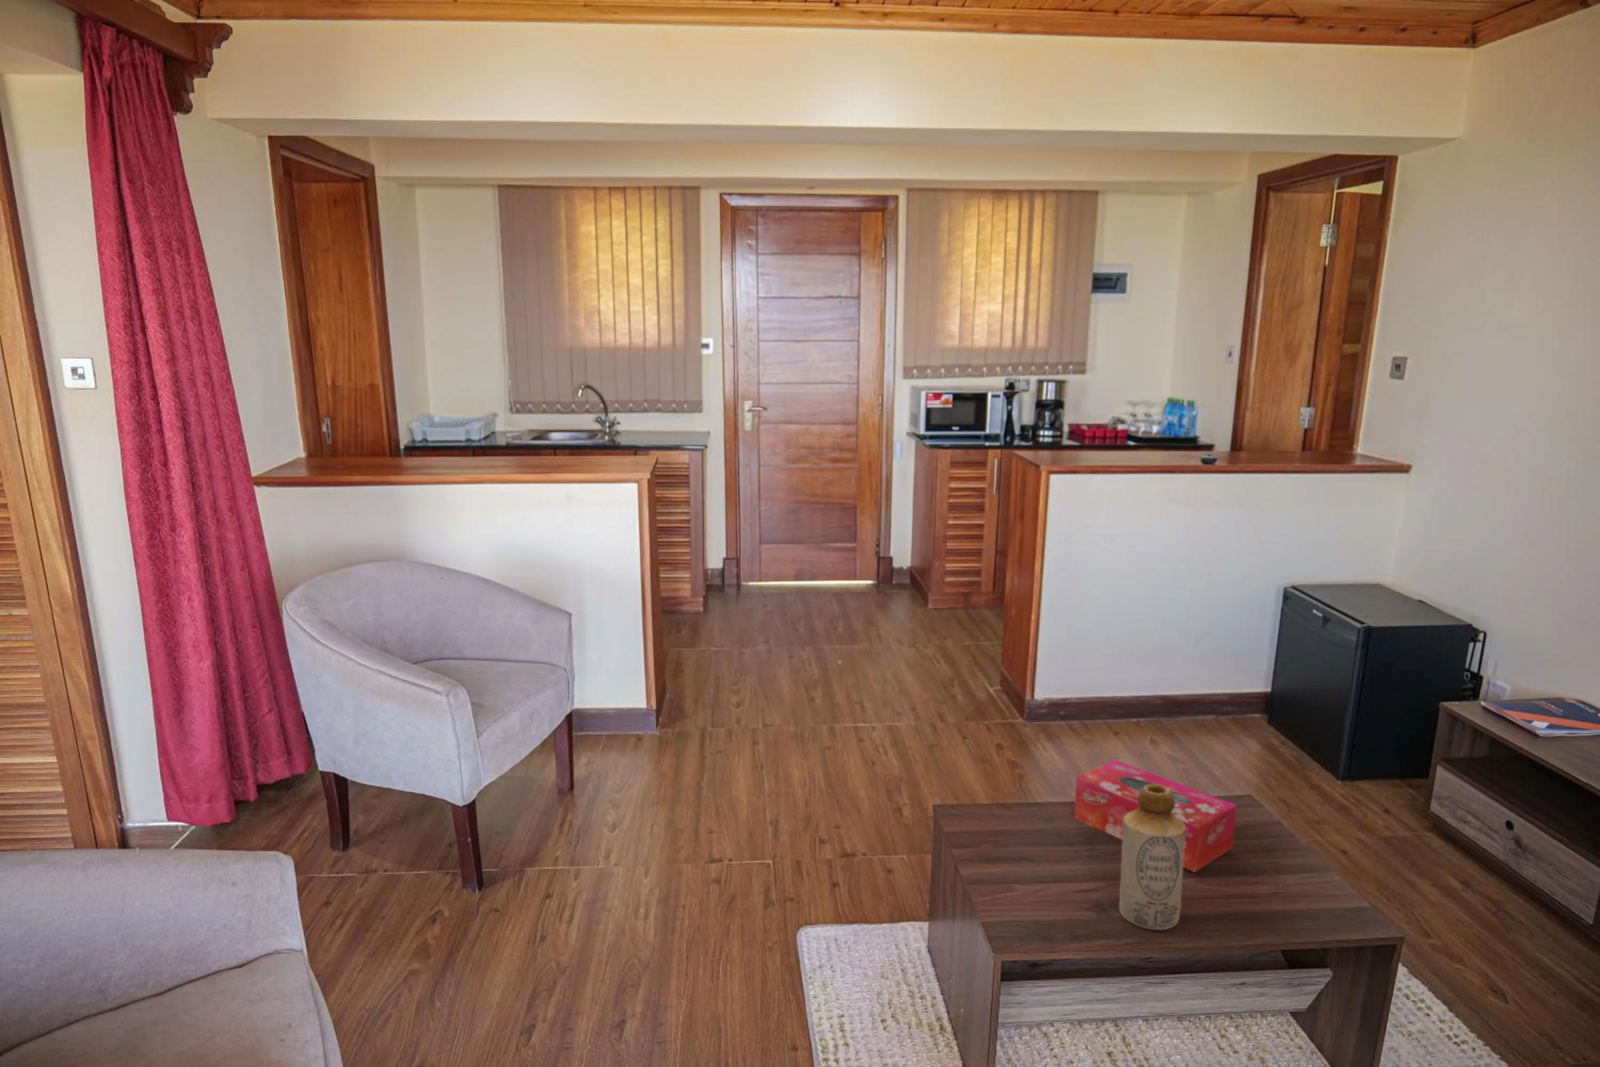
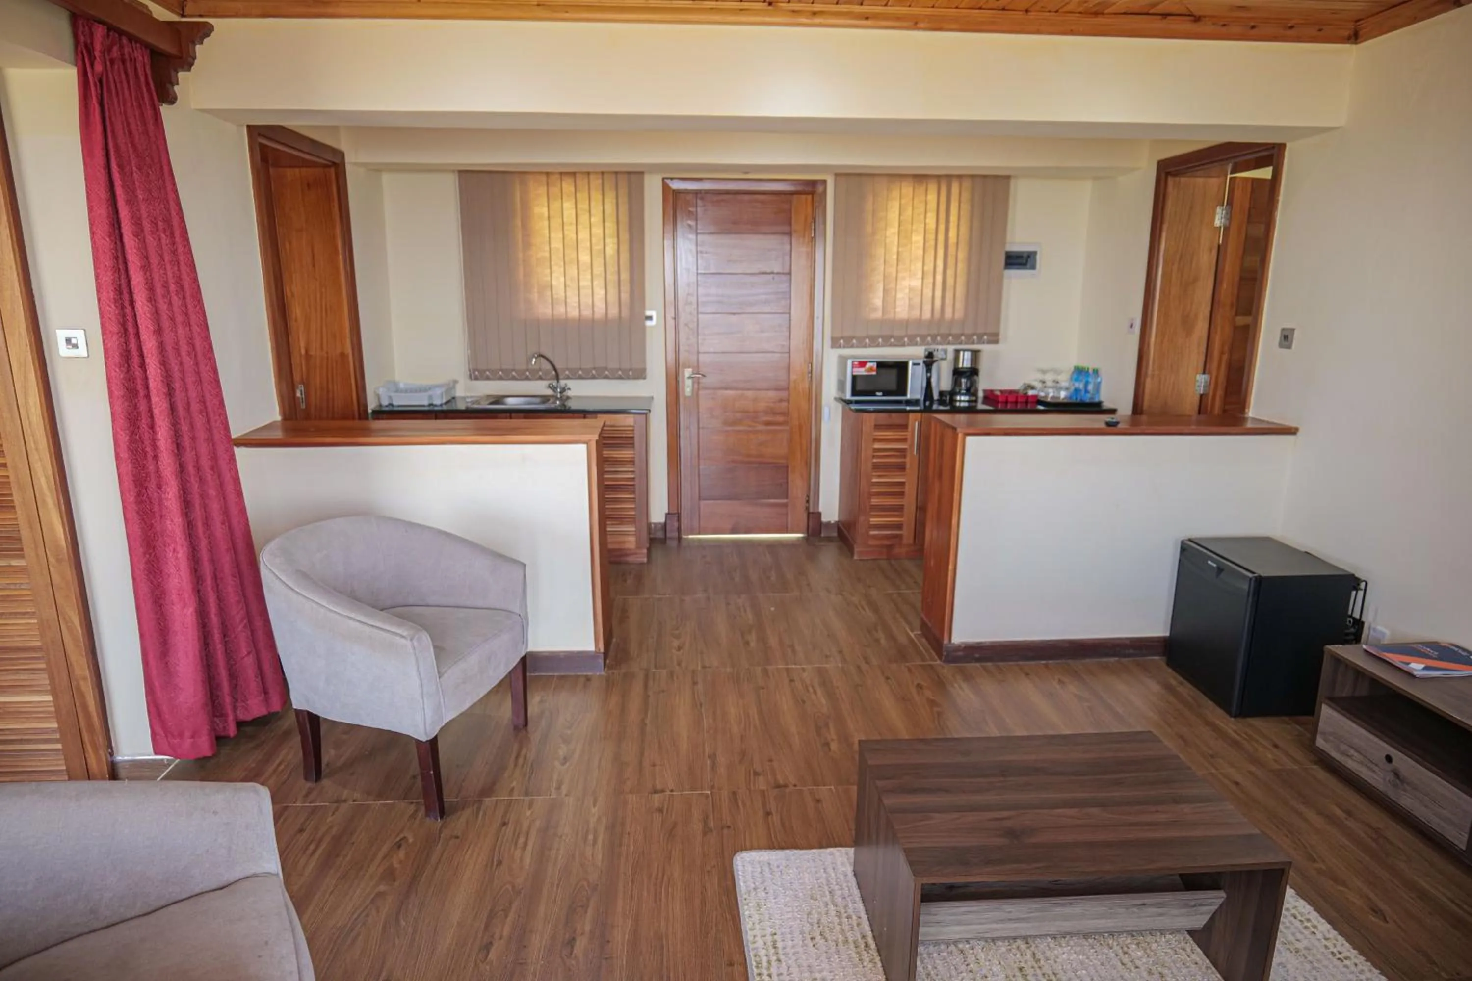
- bottle [1118,785,1186,930]
- tissue box [1074,760,1237,873]
